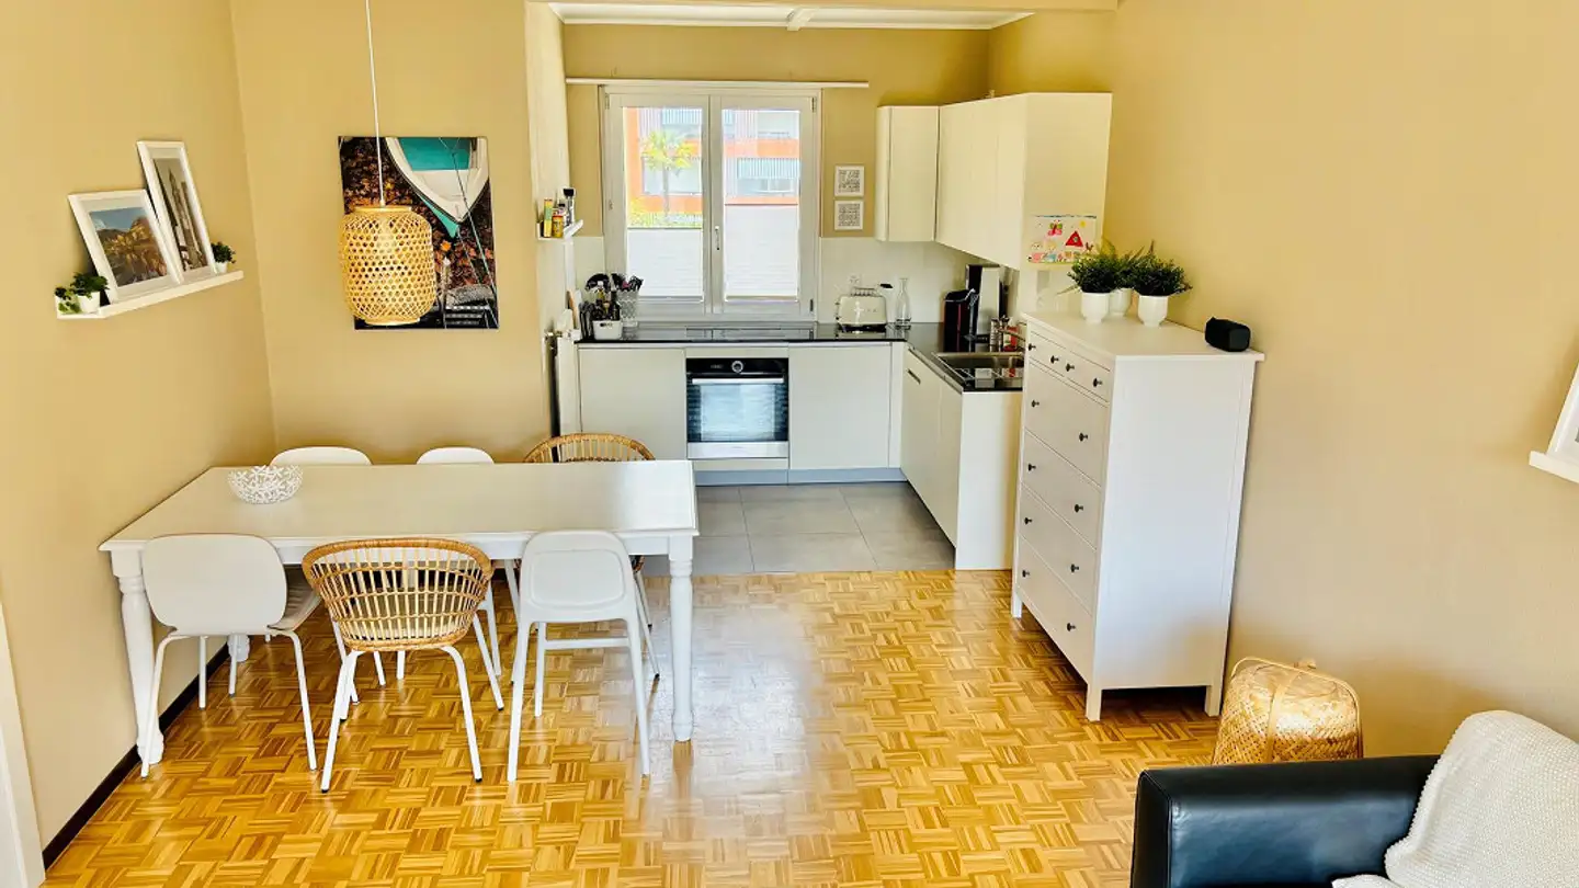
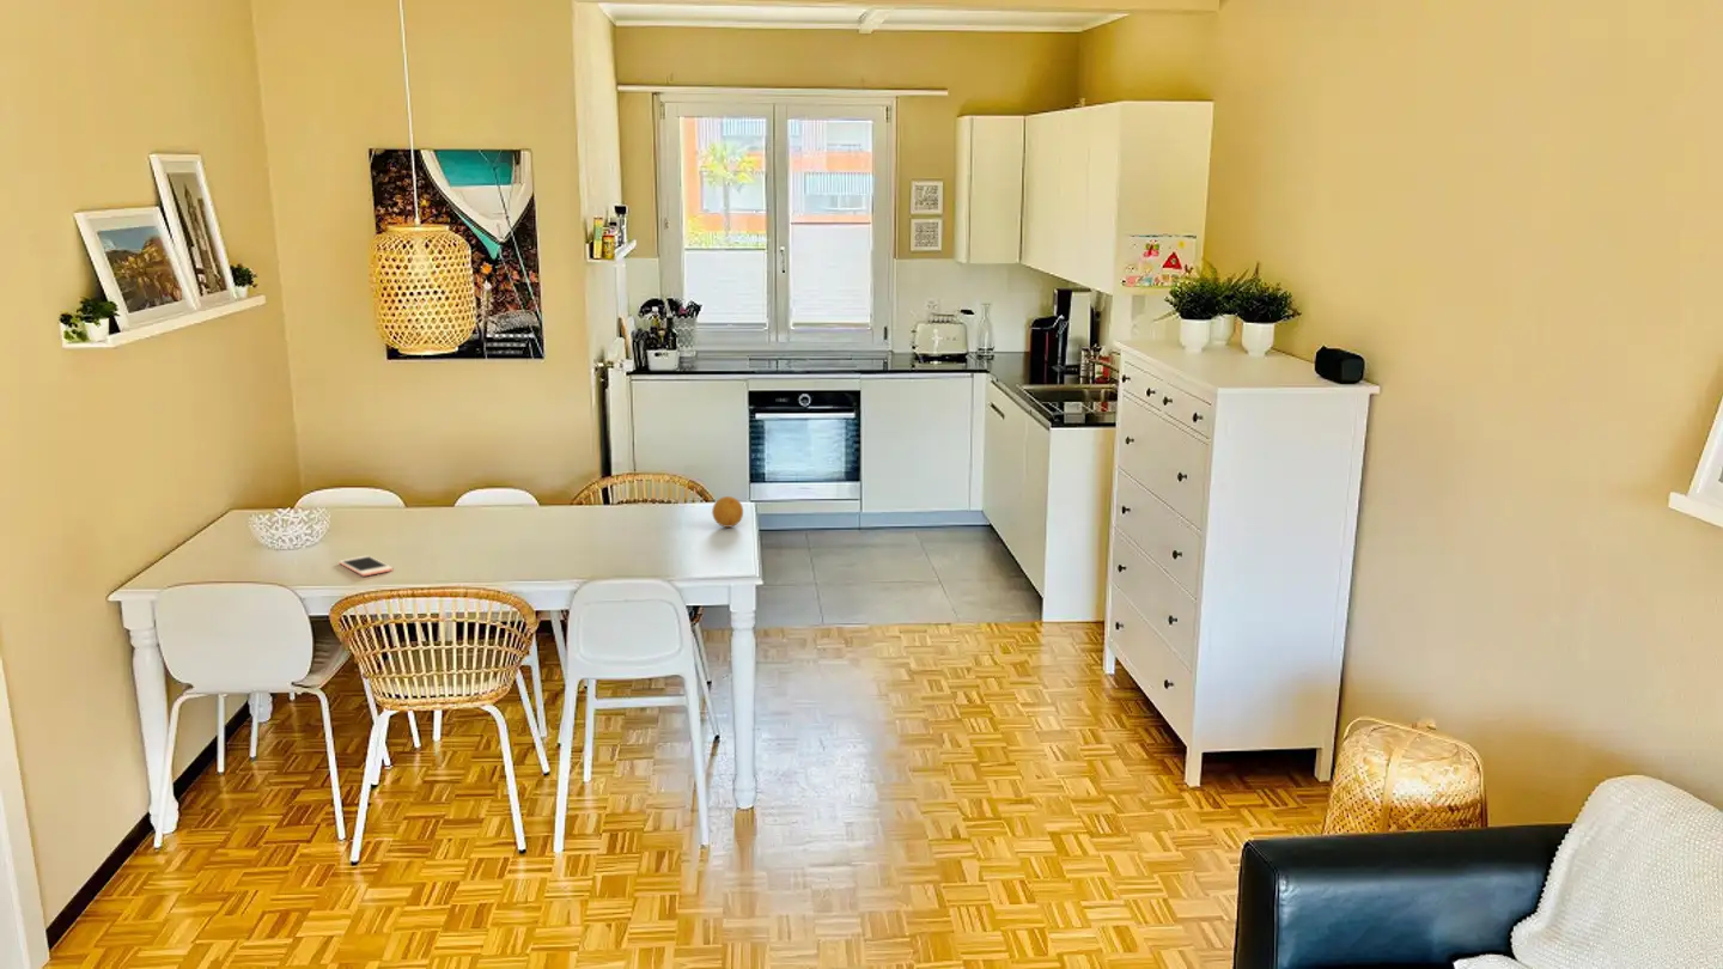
+ fruit [711,495,744,529]
+ cell phone [337,554,394,577]
